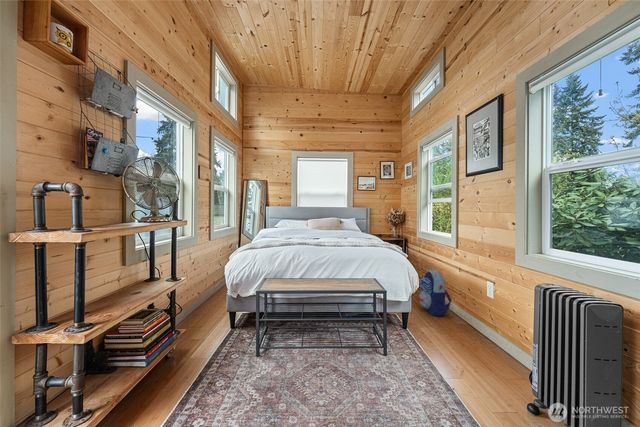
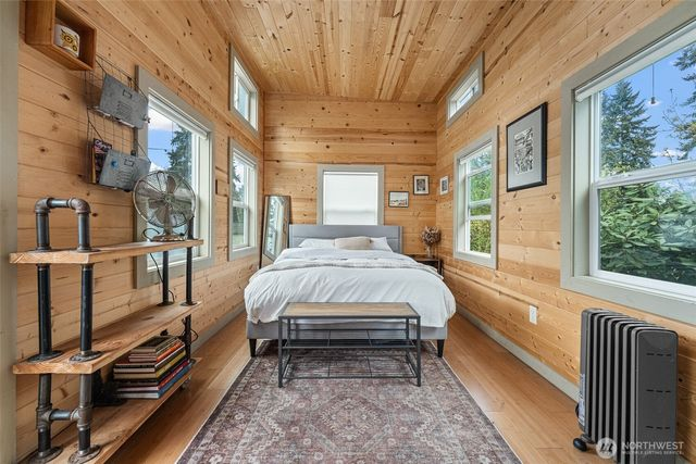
- backpack [418,269,452,317]
